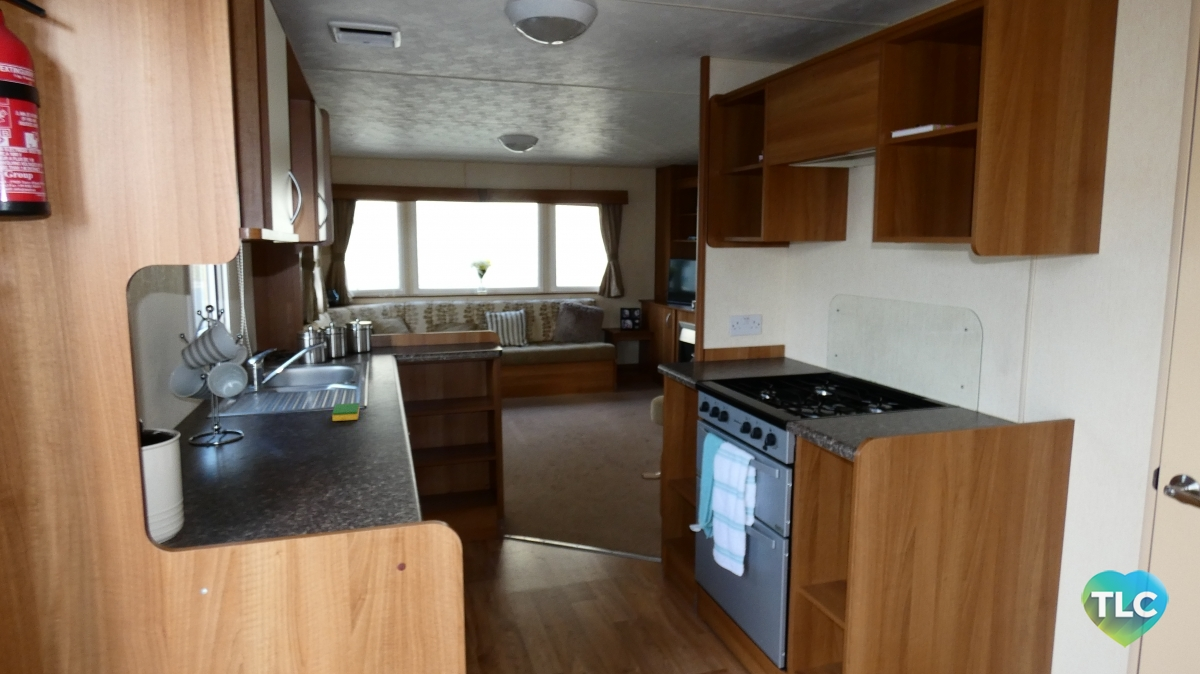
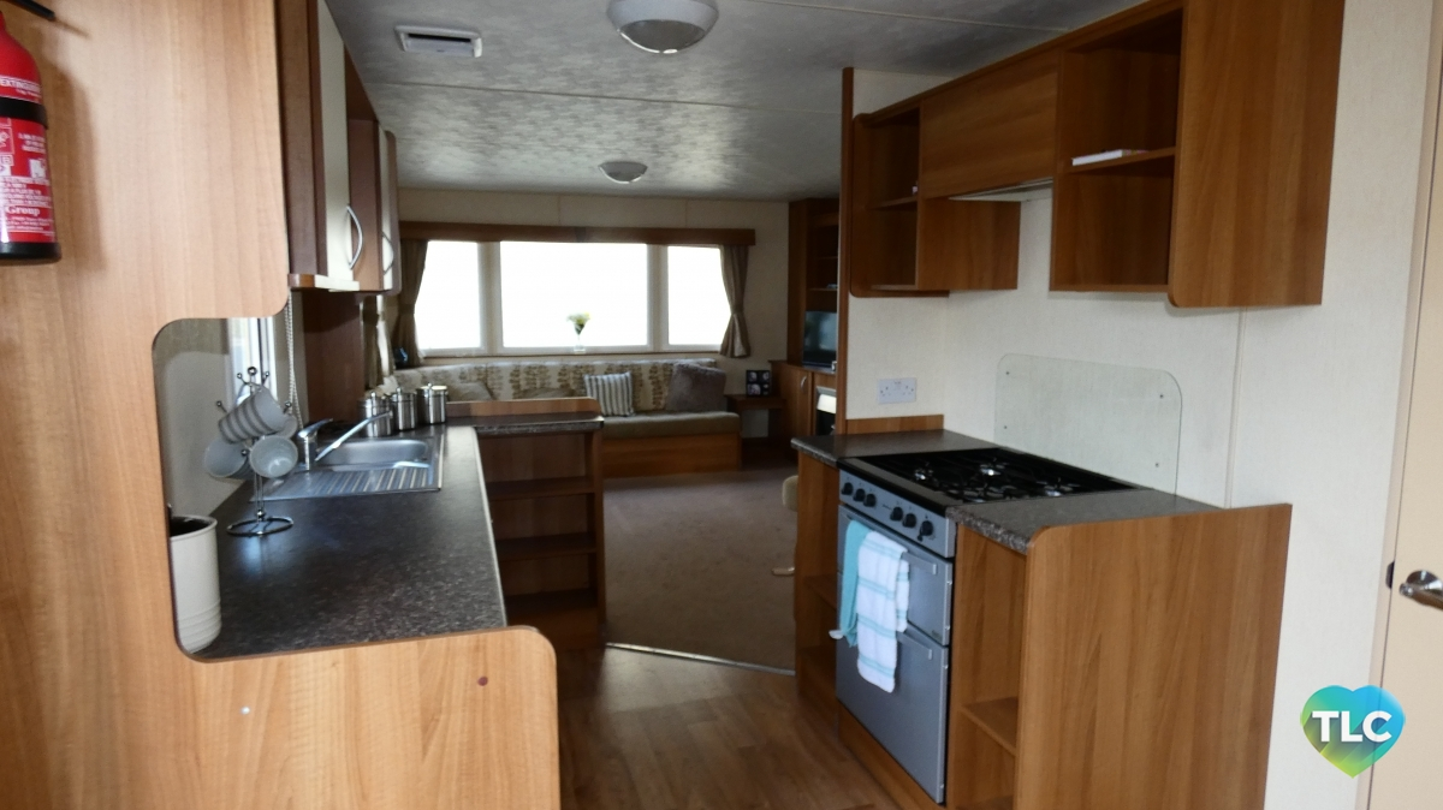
- dish sponge [331,402,360,422]
